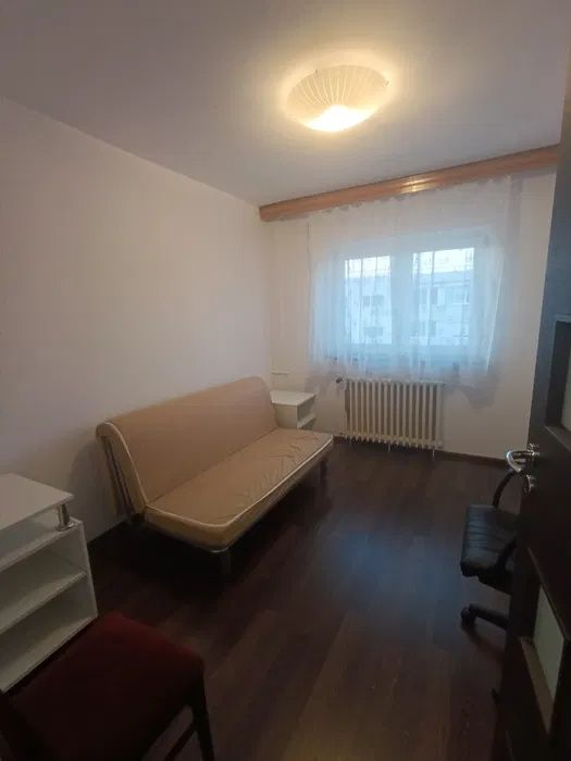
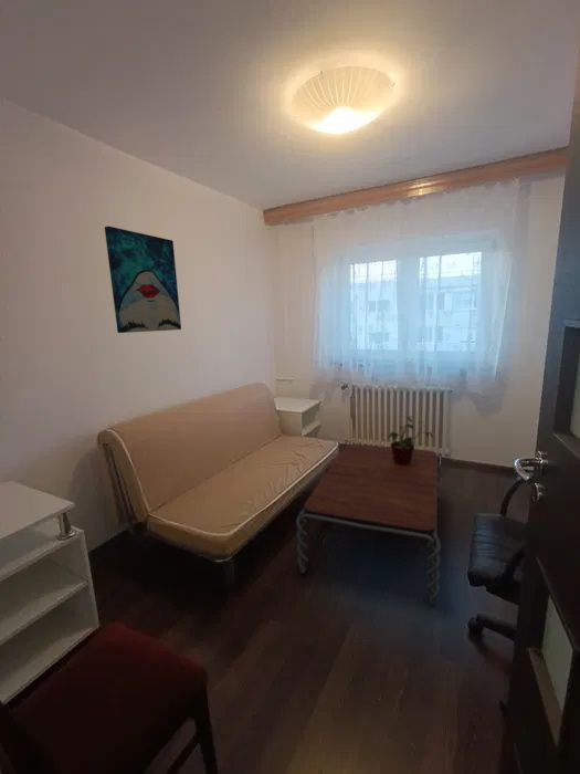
+ coffee table [295,442,442,606]
+ potted plant [387,415,435,466]
+ wall art [104,226,182,334]
